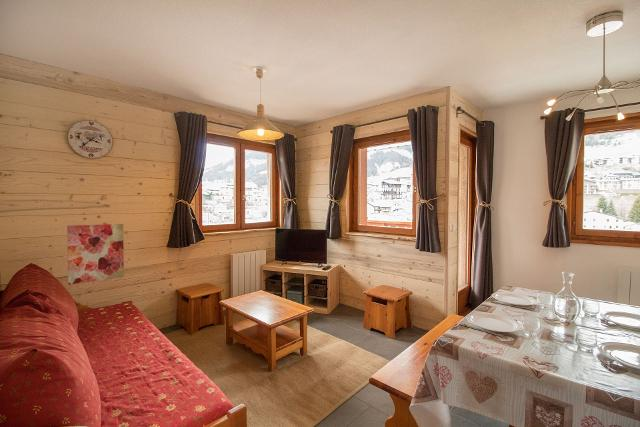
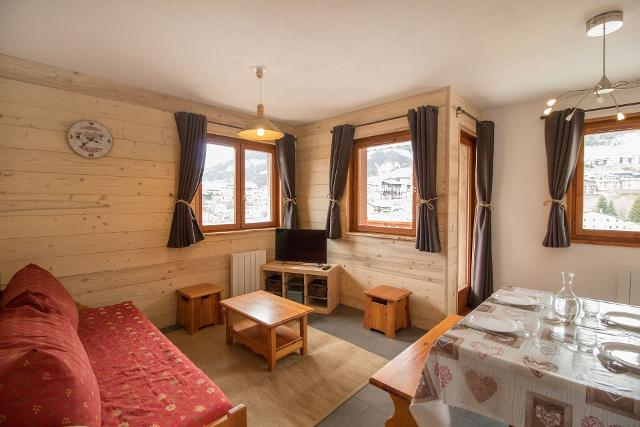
- wall art [66,223,125,286]
